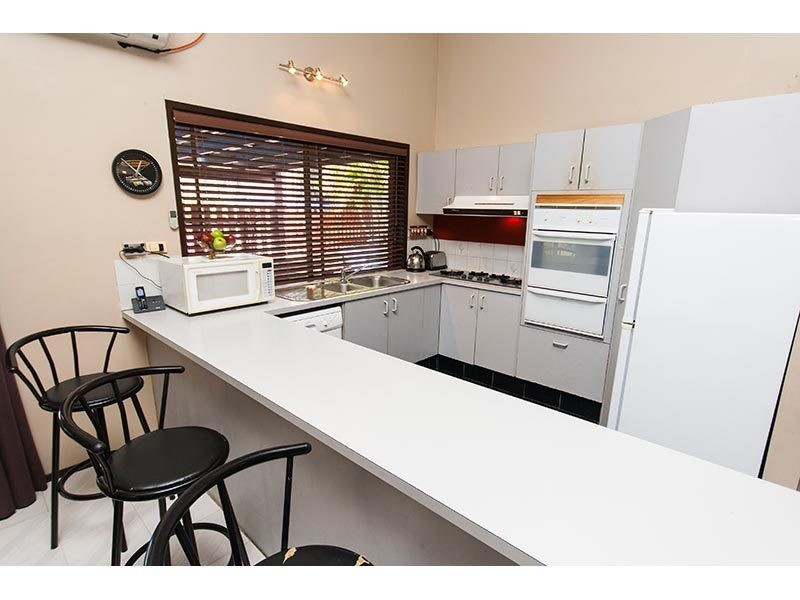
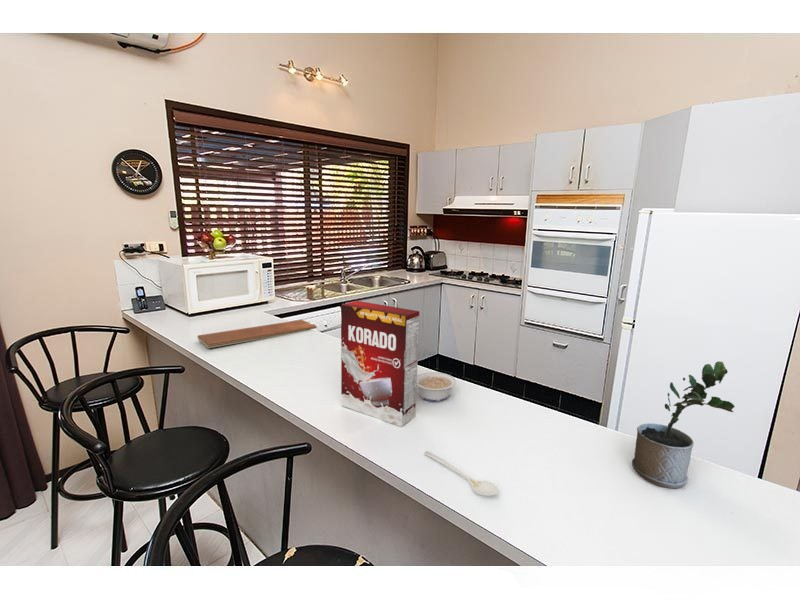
+ cereal box [340,300,420,428]
+ potted plant [631,360,735,489]
+ stirrer [424,451,499,497]
+ chopping board [197,319,318,349]
+ legume [417,371,457,402]
